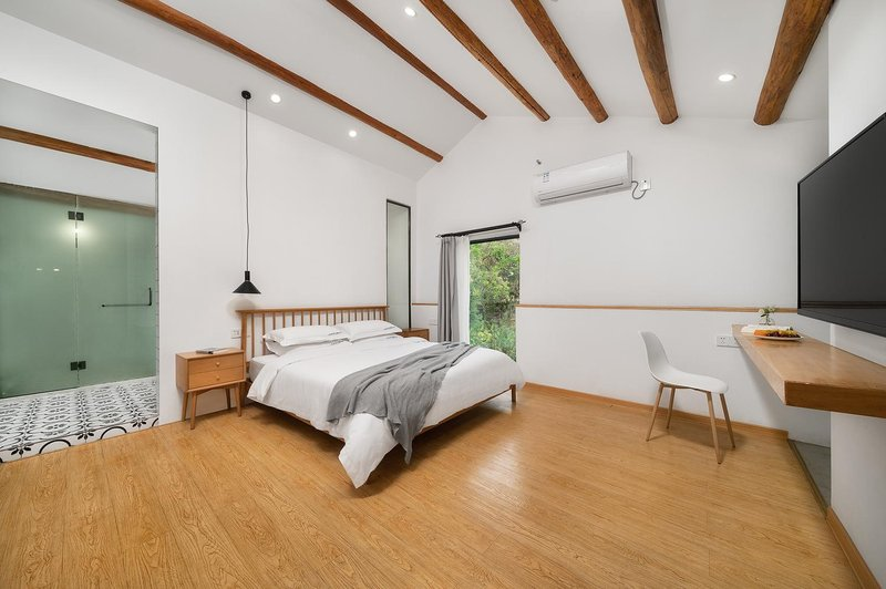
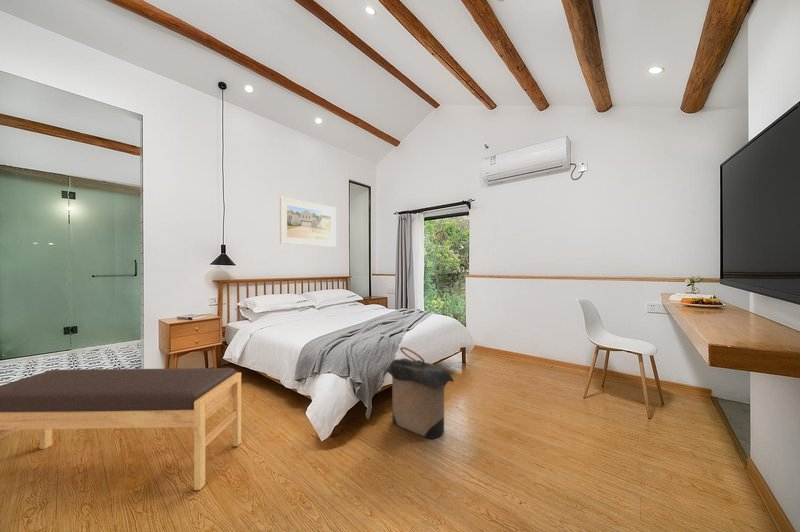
+ laundry hamper [385,346,456,440]
+ bench [0,367,242,491]
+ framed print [279,196,337,248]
